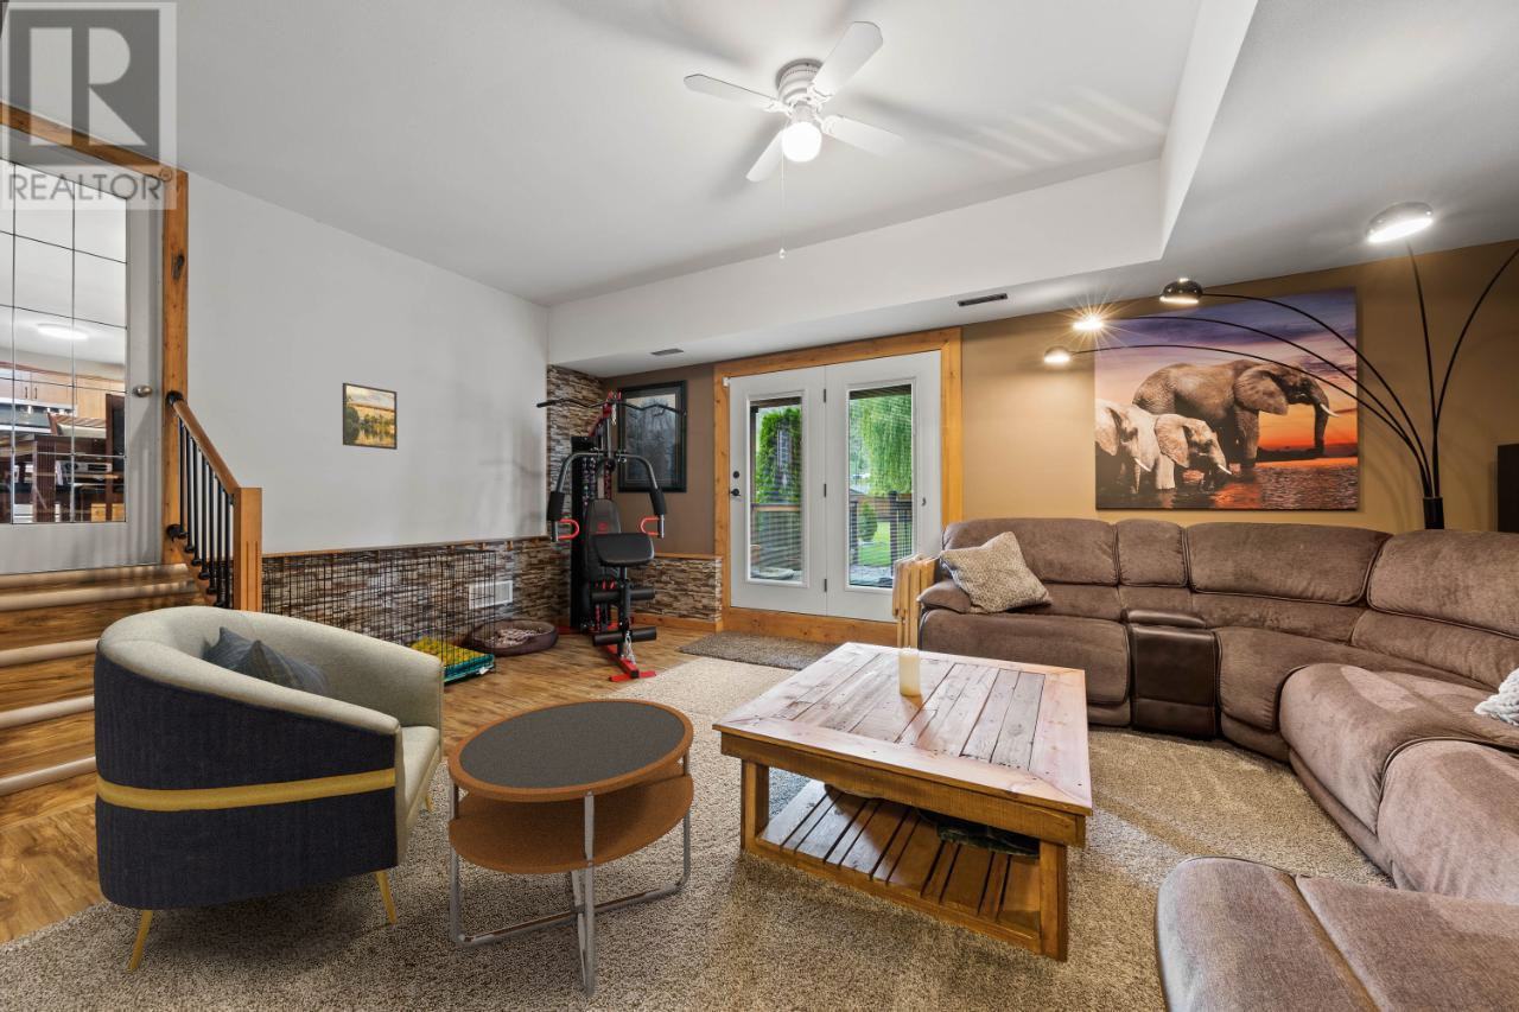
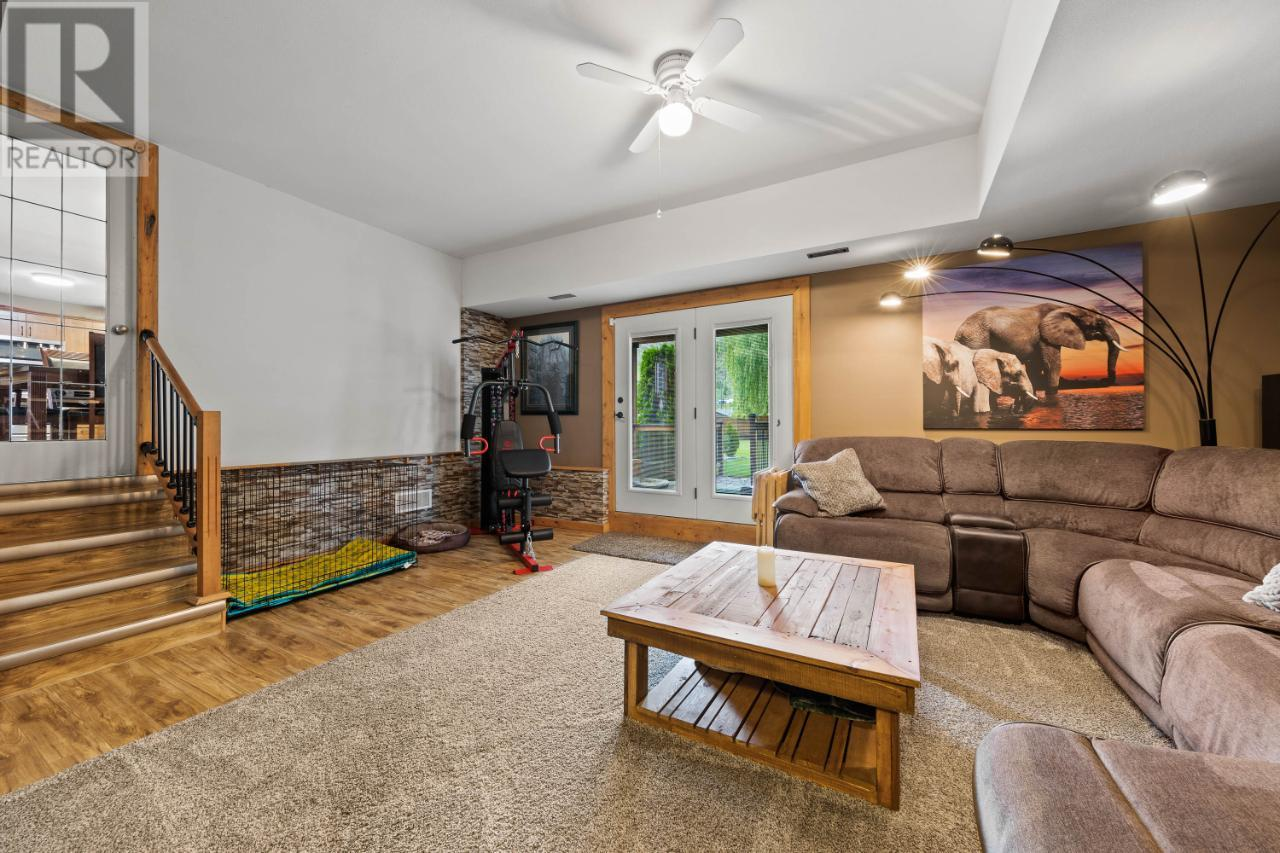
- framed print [342,382,399,451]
- side table [446,698,695,999]
- armchair [93,605,445,973]
